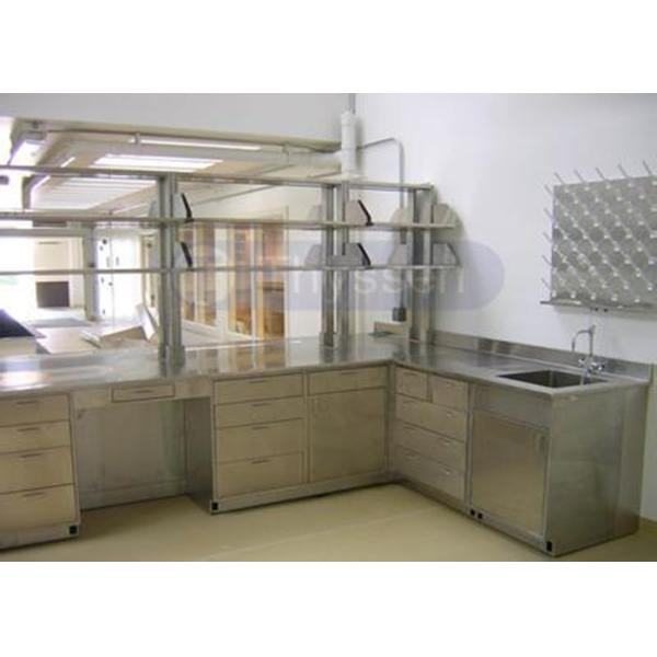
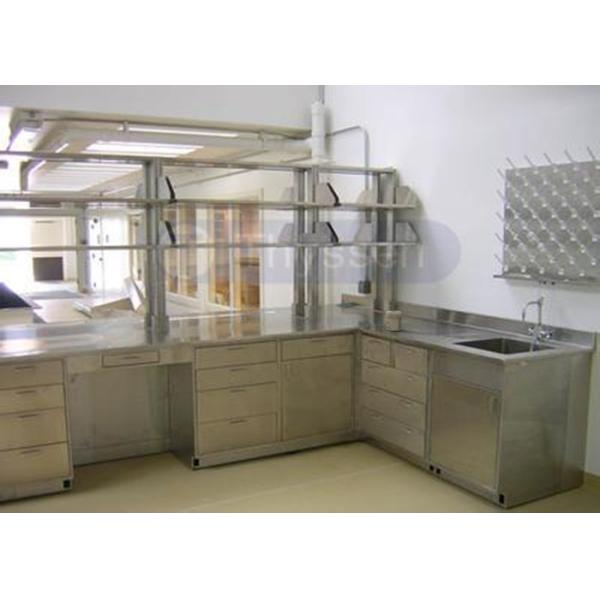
+ jar [385,310,403,332]
